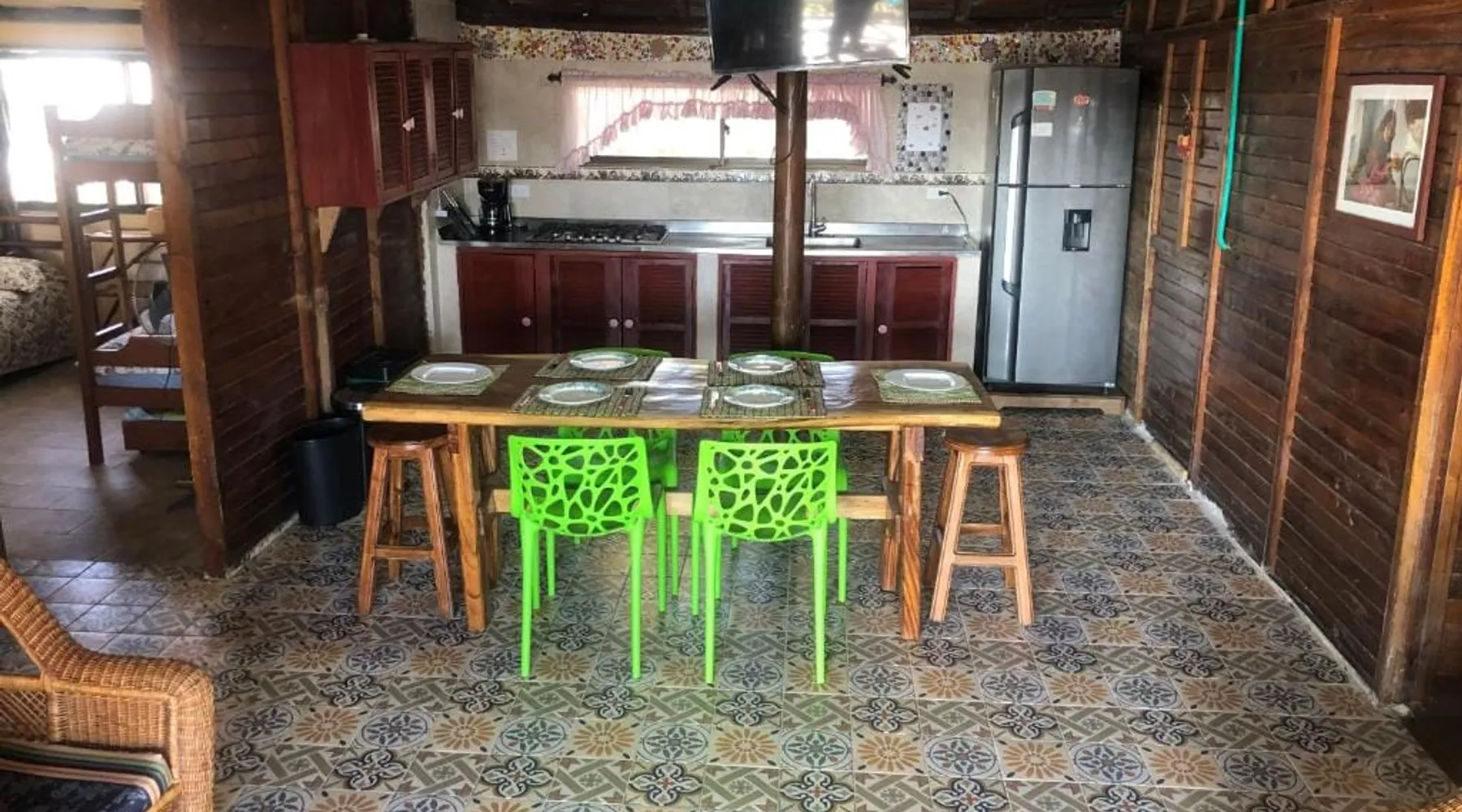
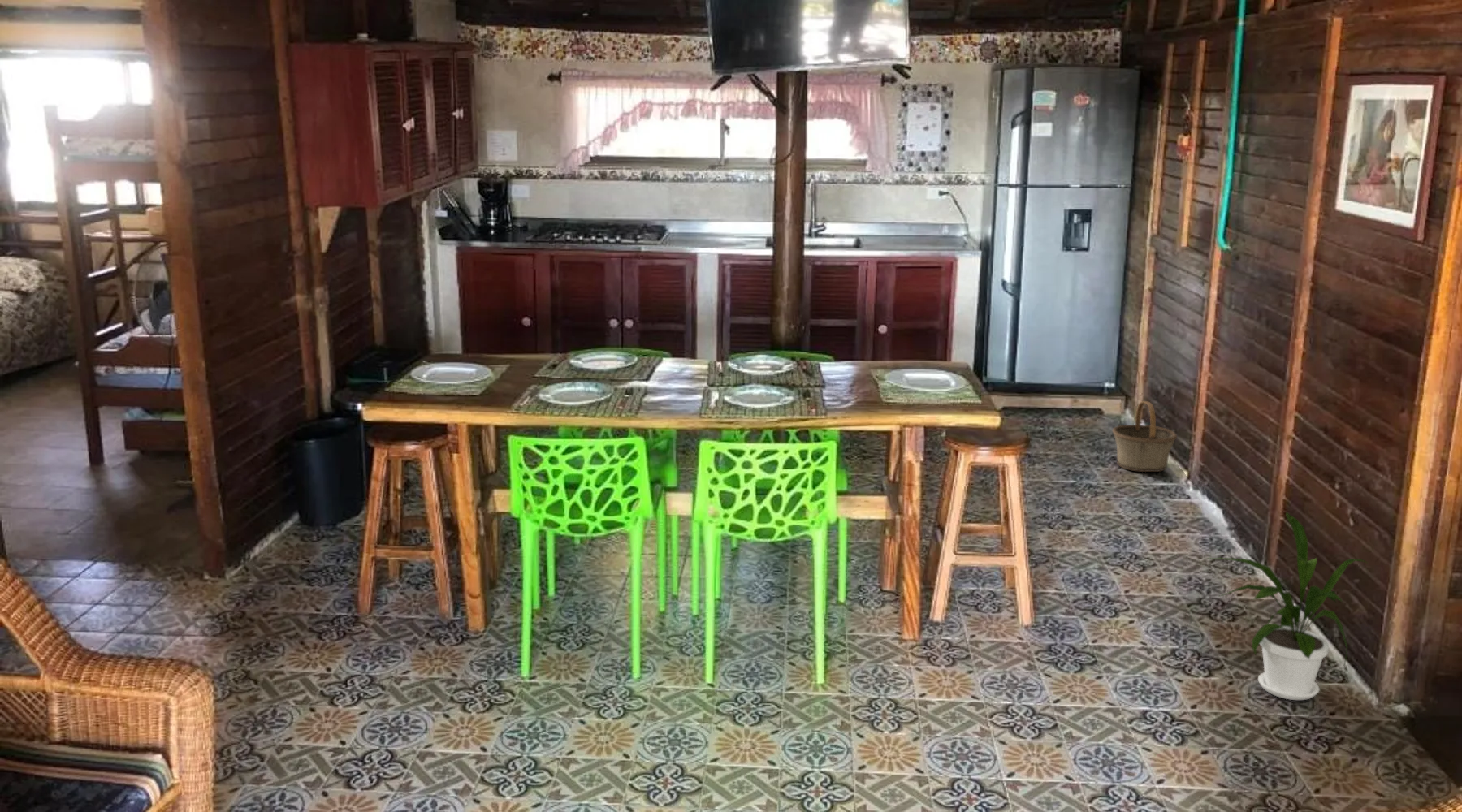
+ basket [1112,400,1178,473]
+ house plant [1207,512,1369,701]
